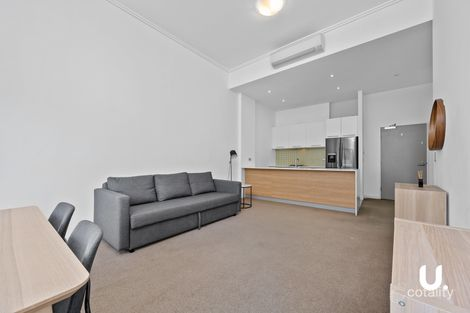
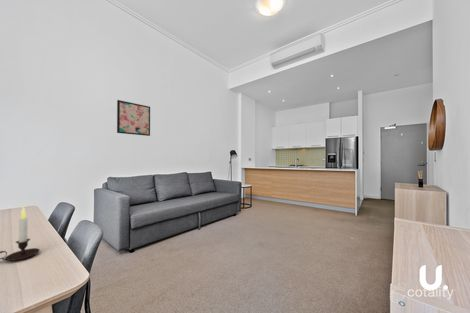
+ candle [0,205,41,262]
+ wall art [116,99,151,137]
